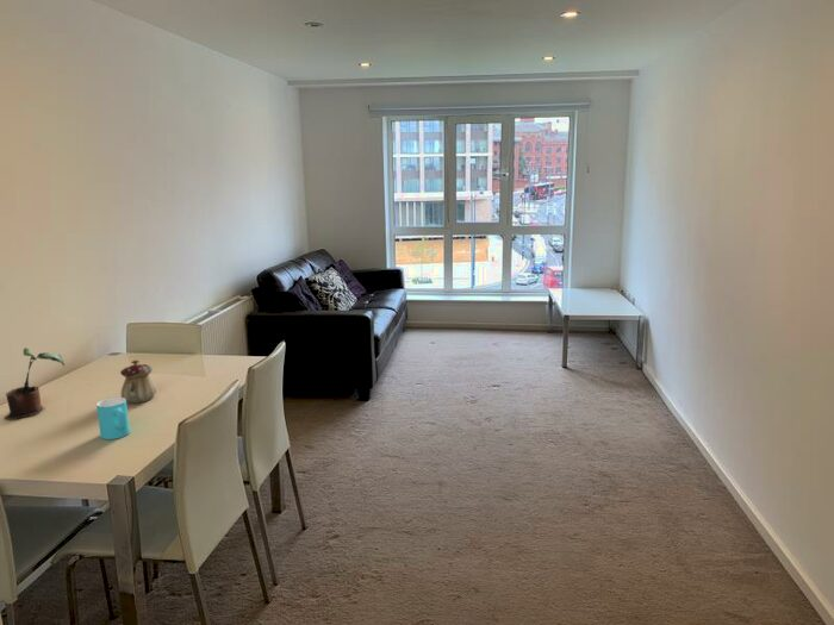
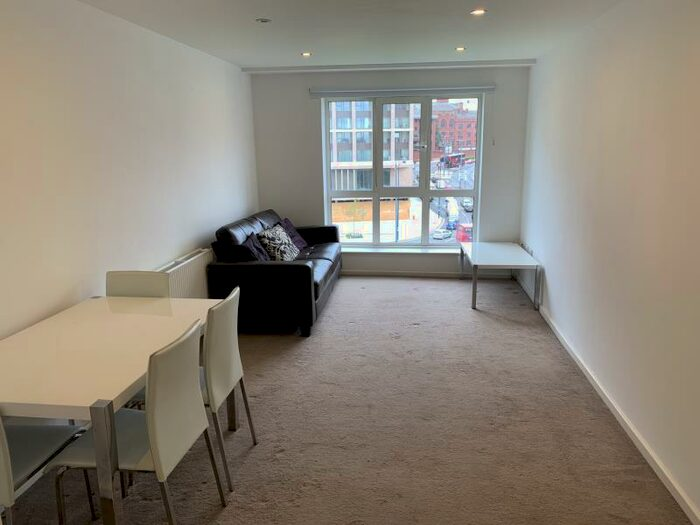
- cup [95,396,131,440]
- teapot [119,358,157,405]
- potted plant [2,348,66,421]
